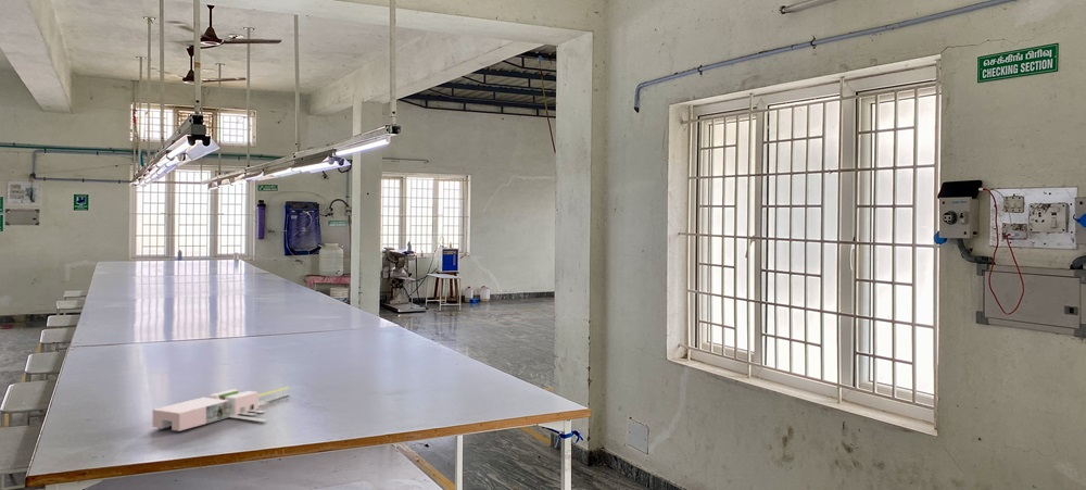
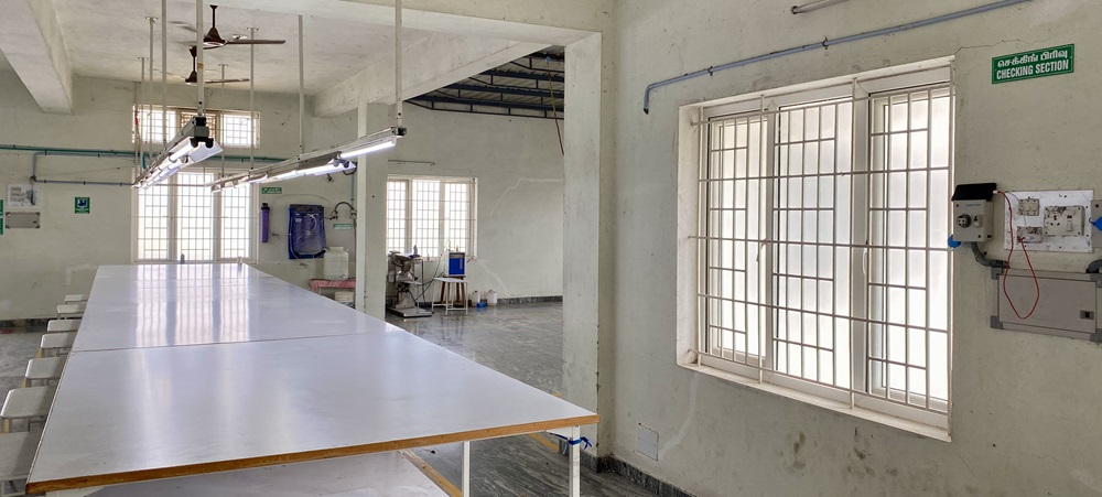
- architectural model [151,386,290,432]
